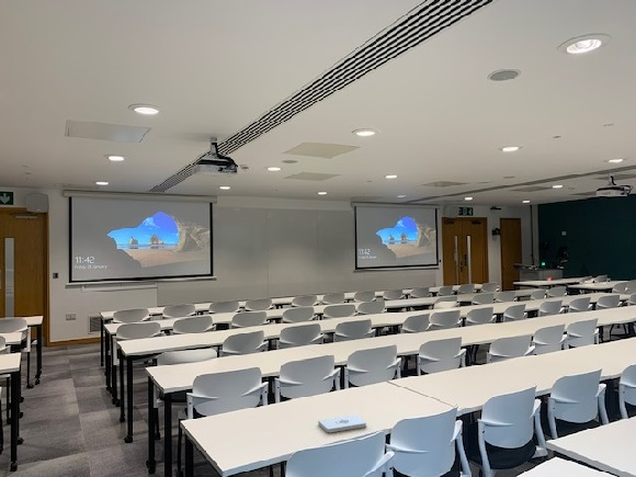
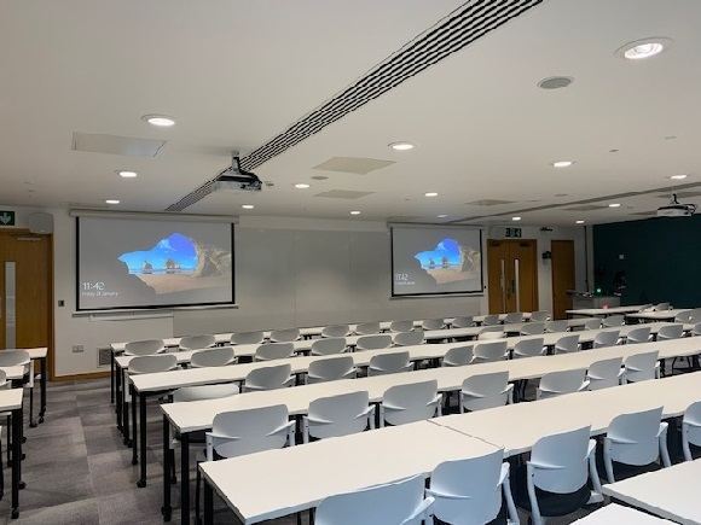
- notepad [317,413,367,433]
